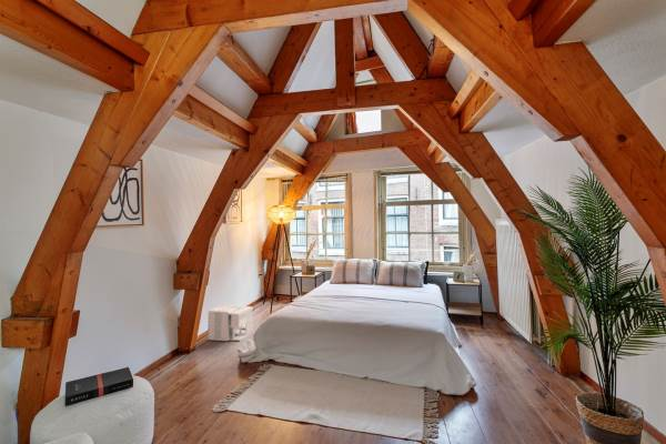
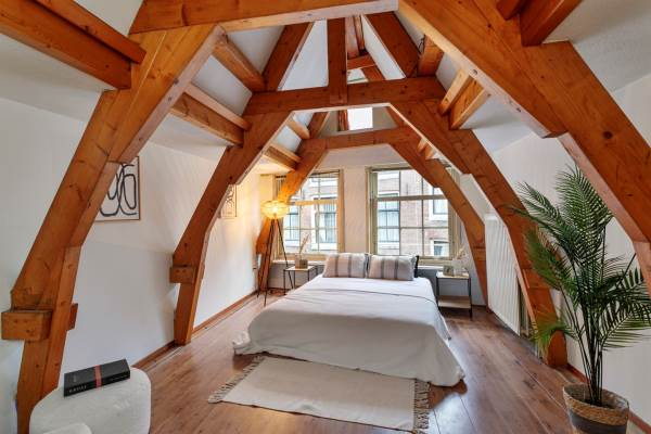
- architectural model [206,304,253,342]
